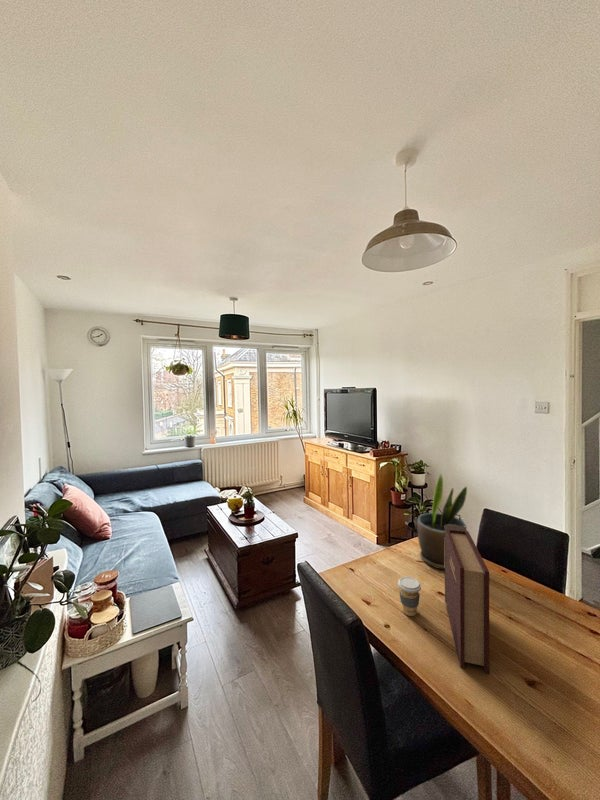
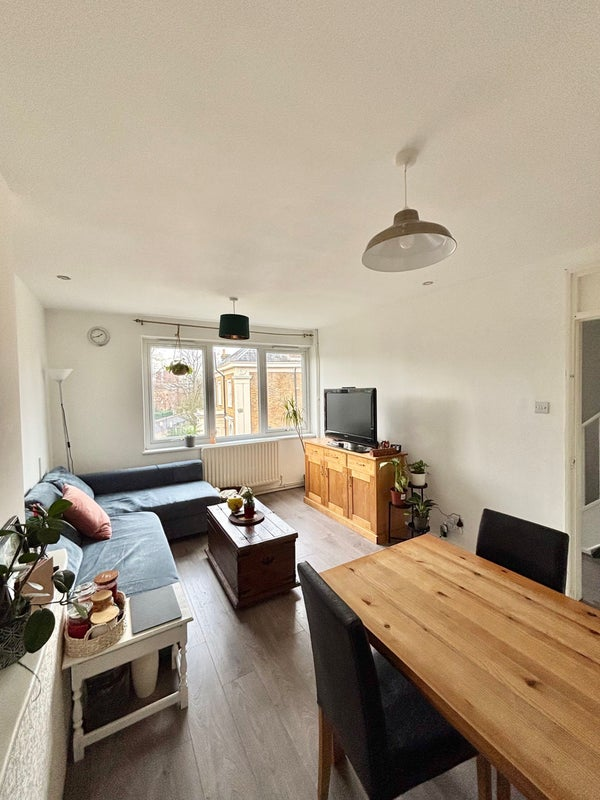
- potted plant [416,473,468,571]
- book [444,525,490,675]
- coffee cup [397,576,422,617]
